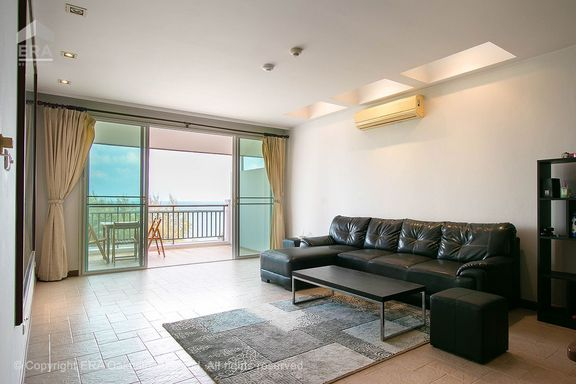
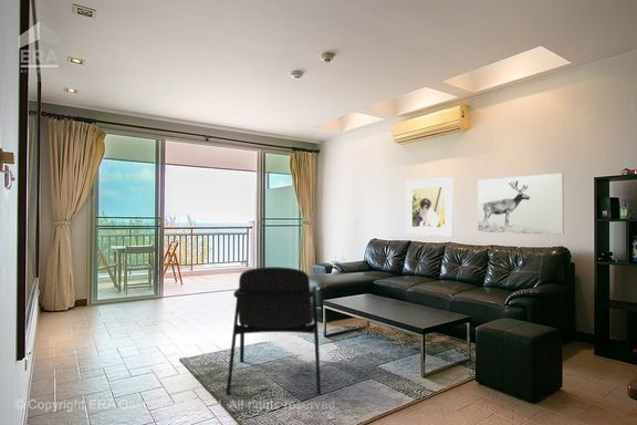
+ wall art [477,173,565,236]
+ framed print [405,176,455,238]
+ chair [226,266,322,396]
